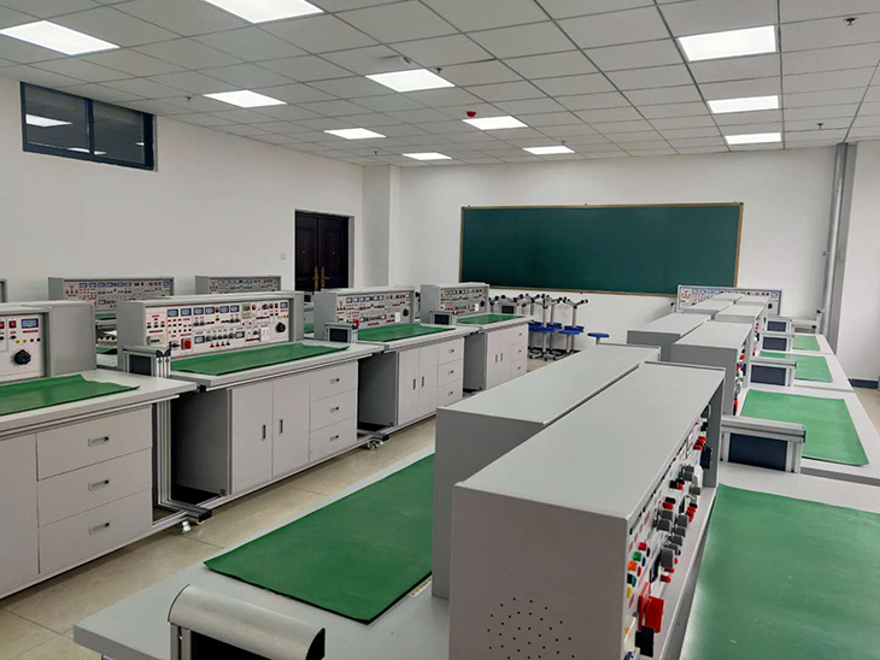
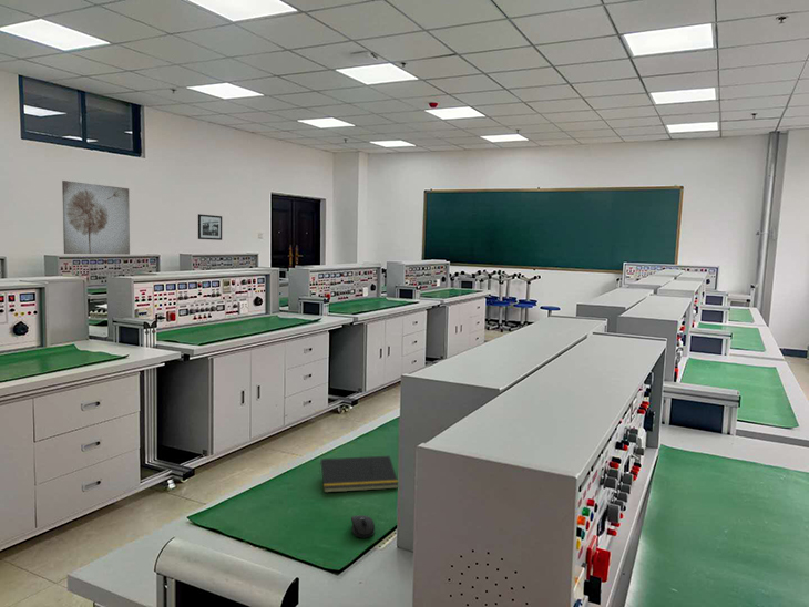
+ notepad [318,455,399,494]
+ picture frame [197,213,223,241]
+ mouse [350,514,376,539]
+ wall art [61,179,131,256]
